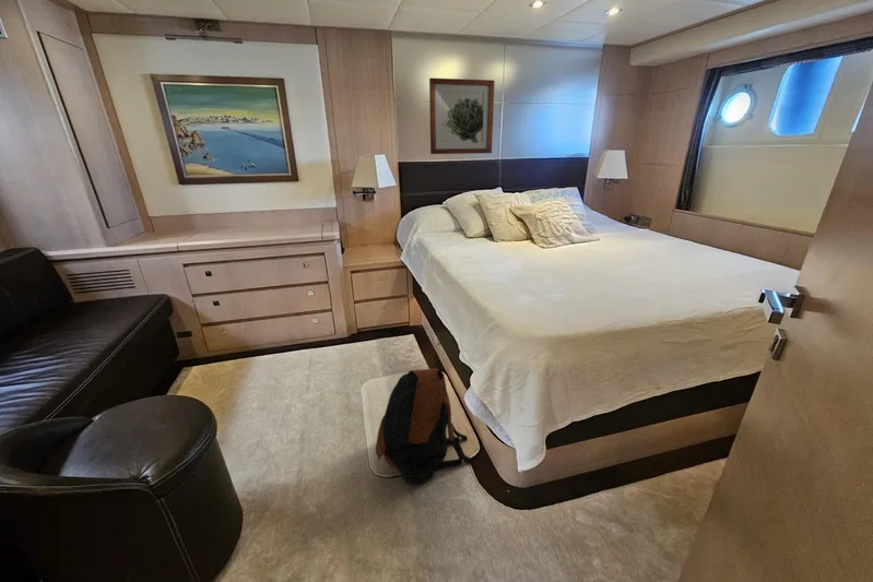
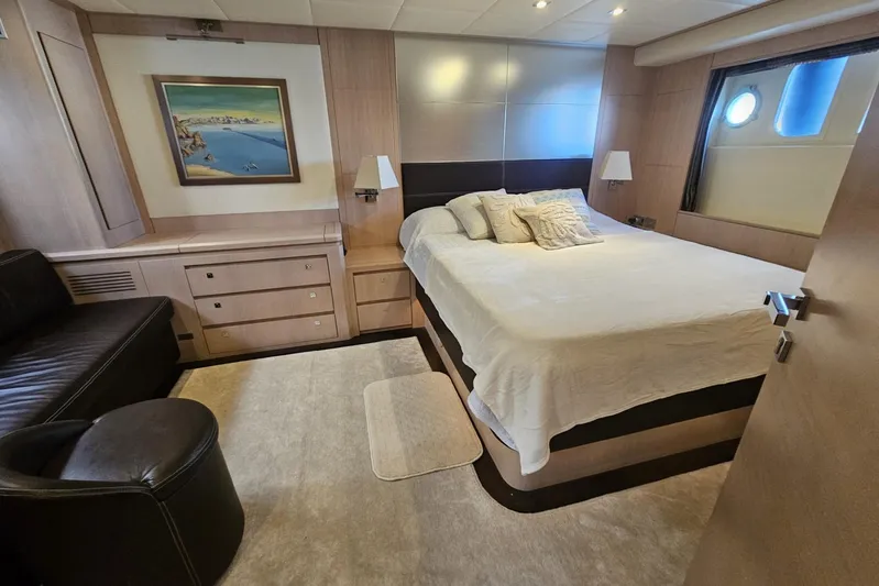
- backpack [375,367,474,485]
- wall art [428,76,496,155]
